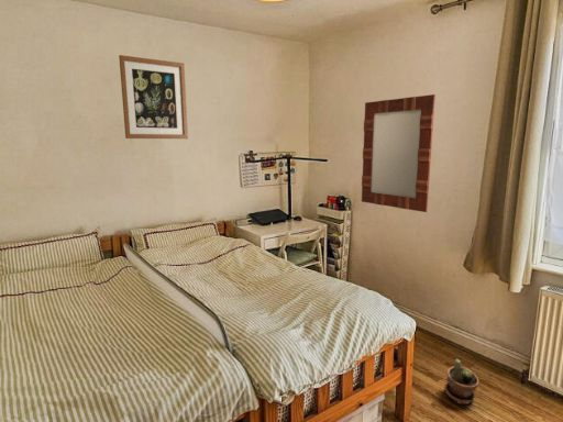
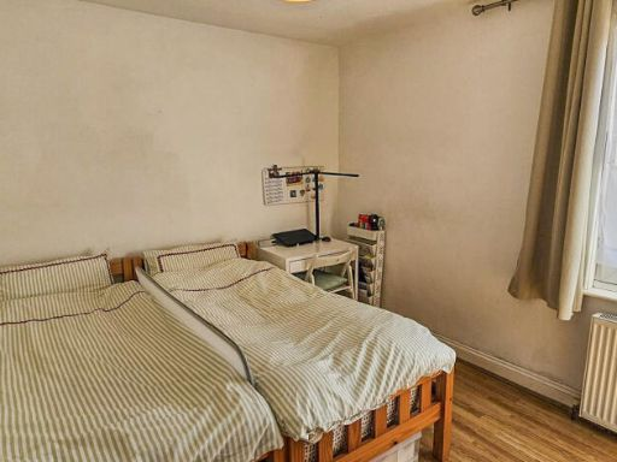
- home mirror [361,93,437,213]
- potted plant [443,358,479,406]
- wall art [118,54,189,140]
